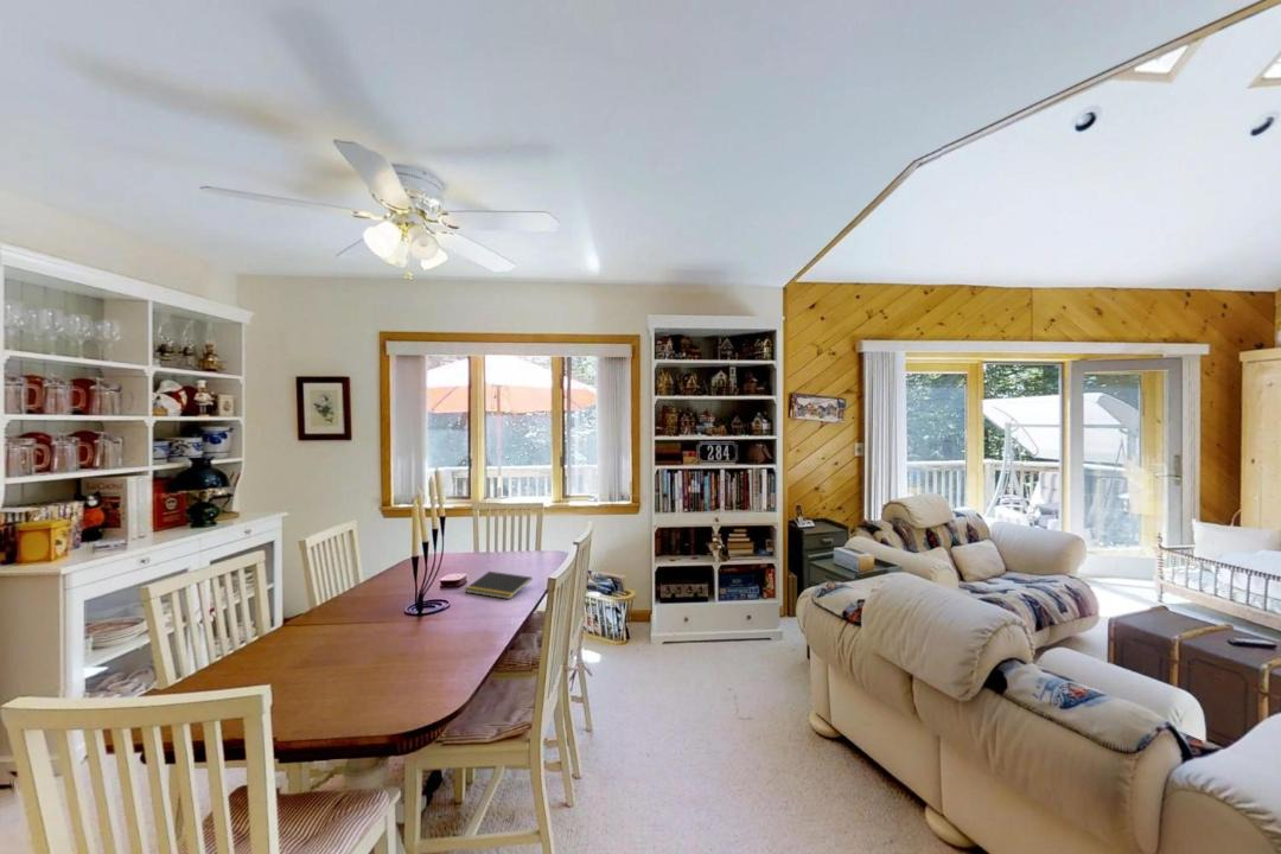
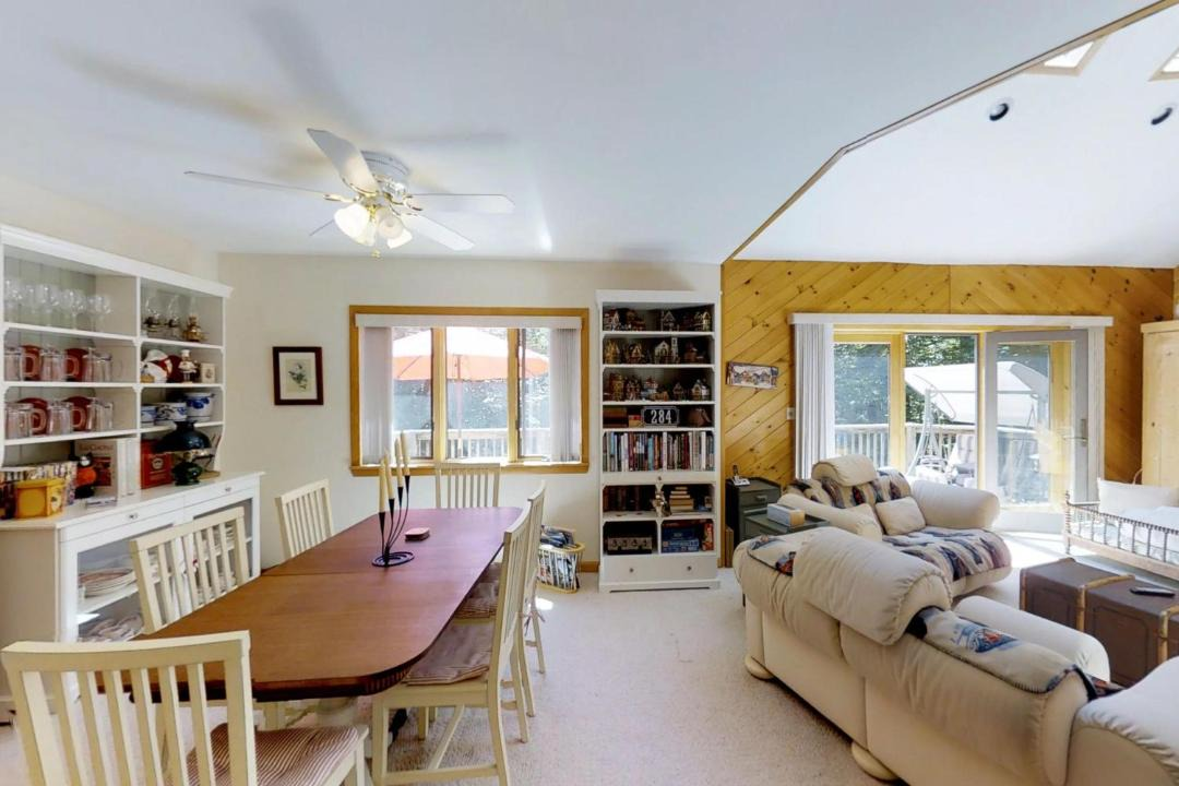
- notepad [464,571,534,600]
